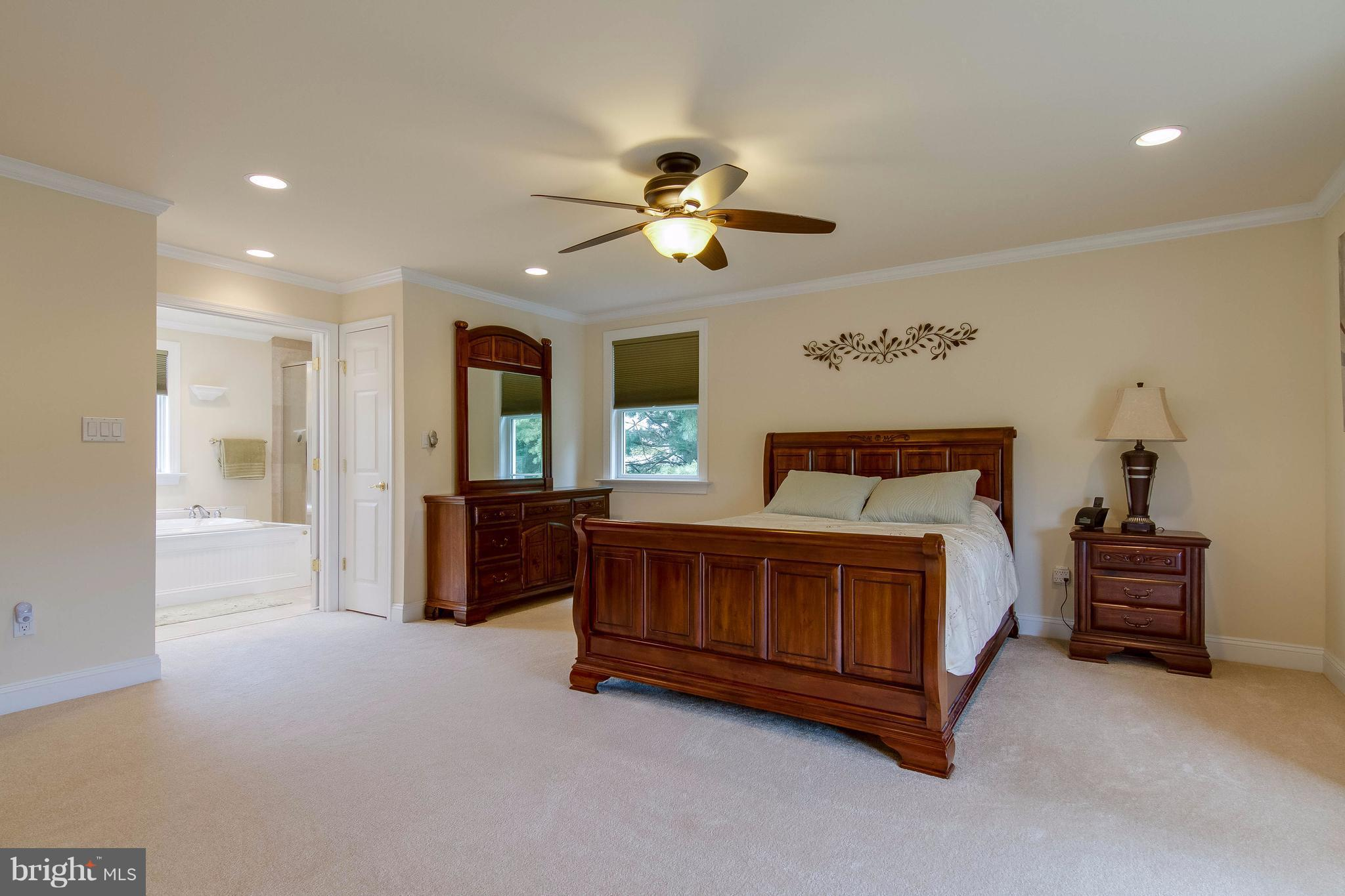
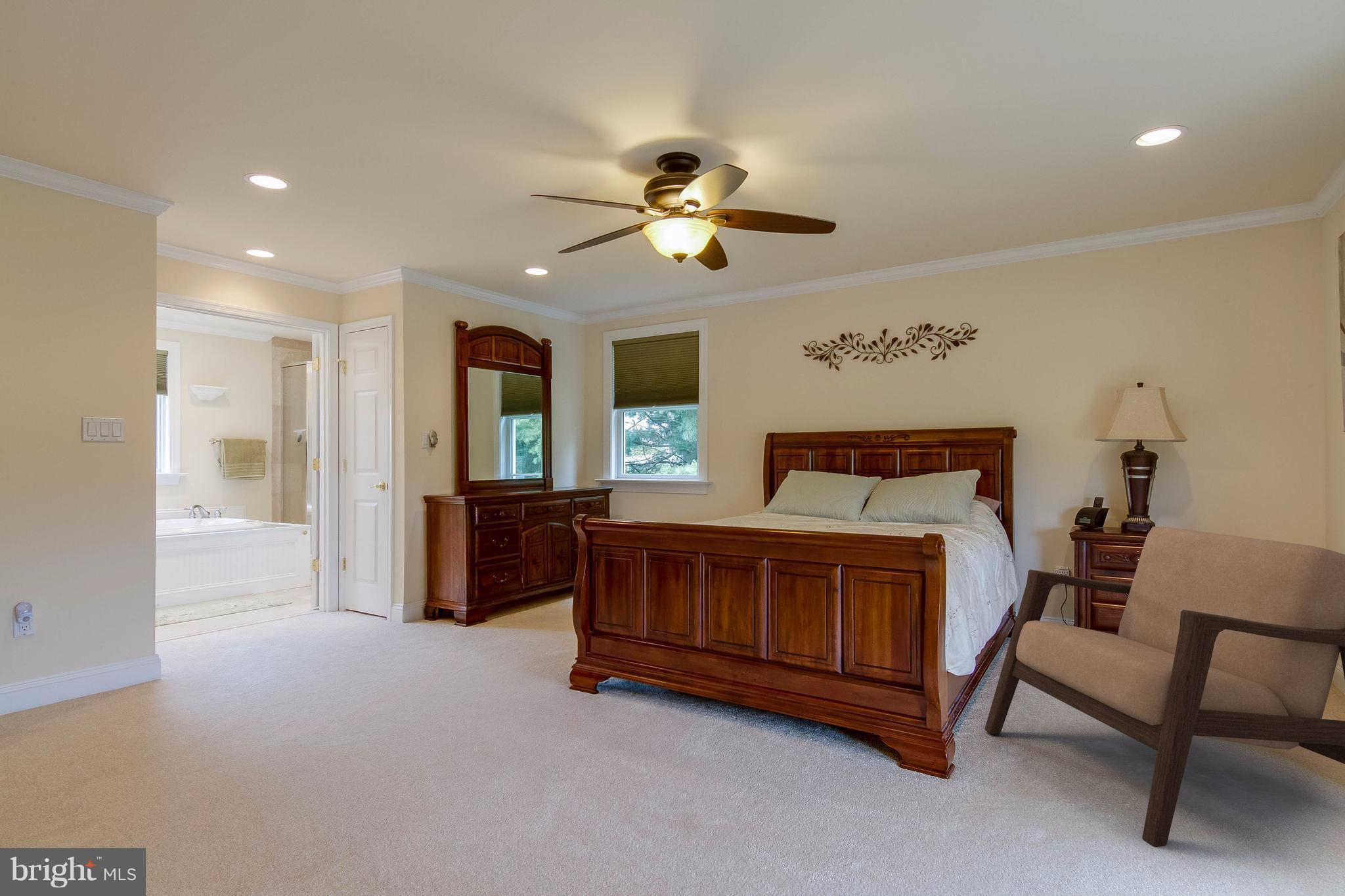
+ armchair [984,526,1345,847]
